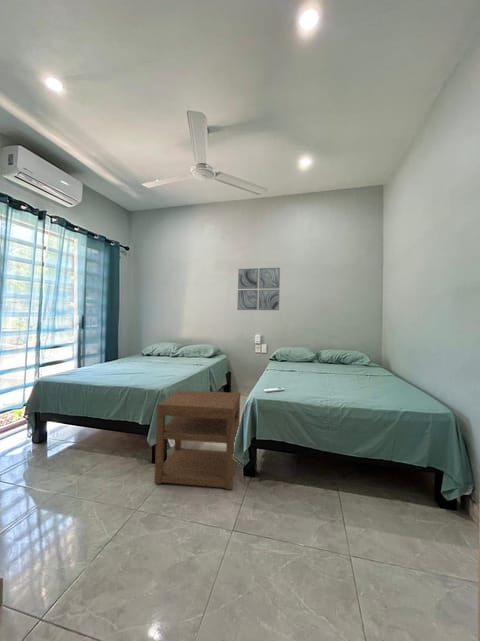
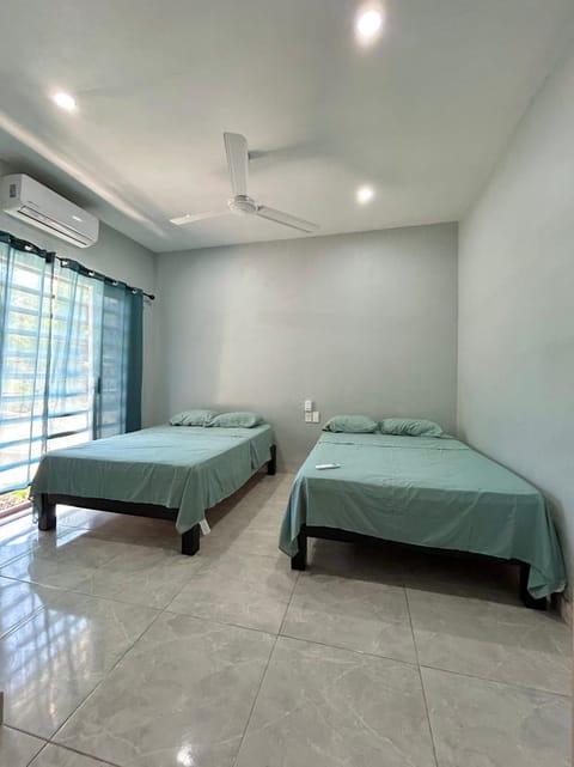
- nightstand [153,389,241,491]
- wall art [236,267,281,311]
